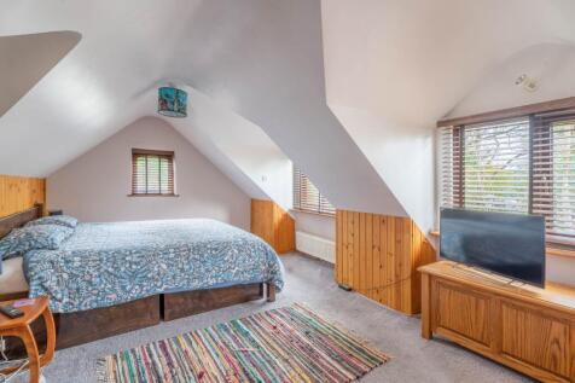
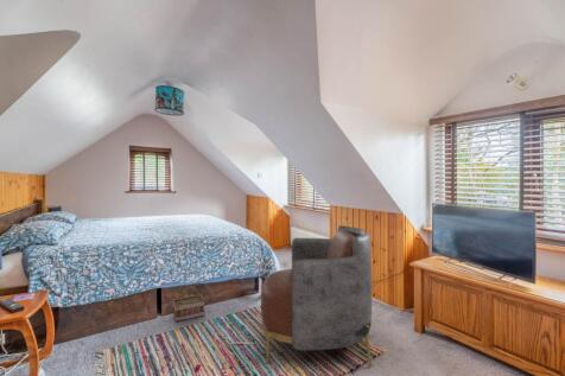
+ armchair [260,224,373,368]
+ basket [172,283,205,323]
